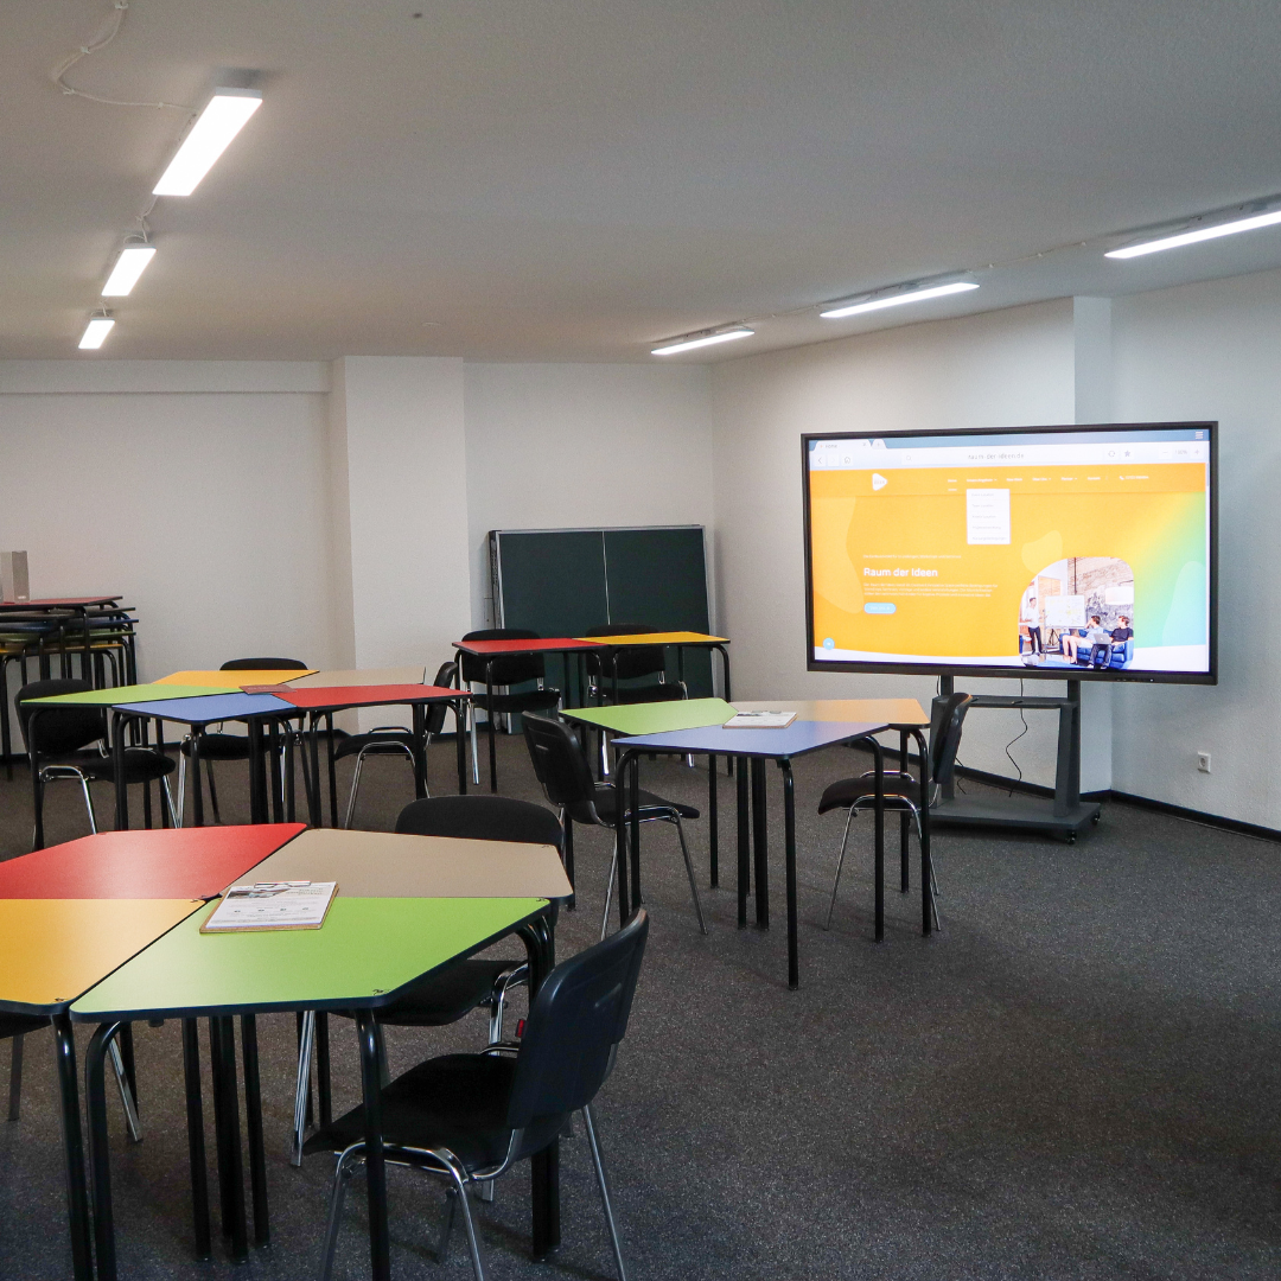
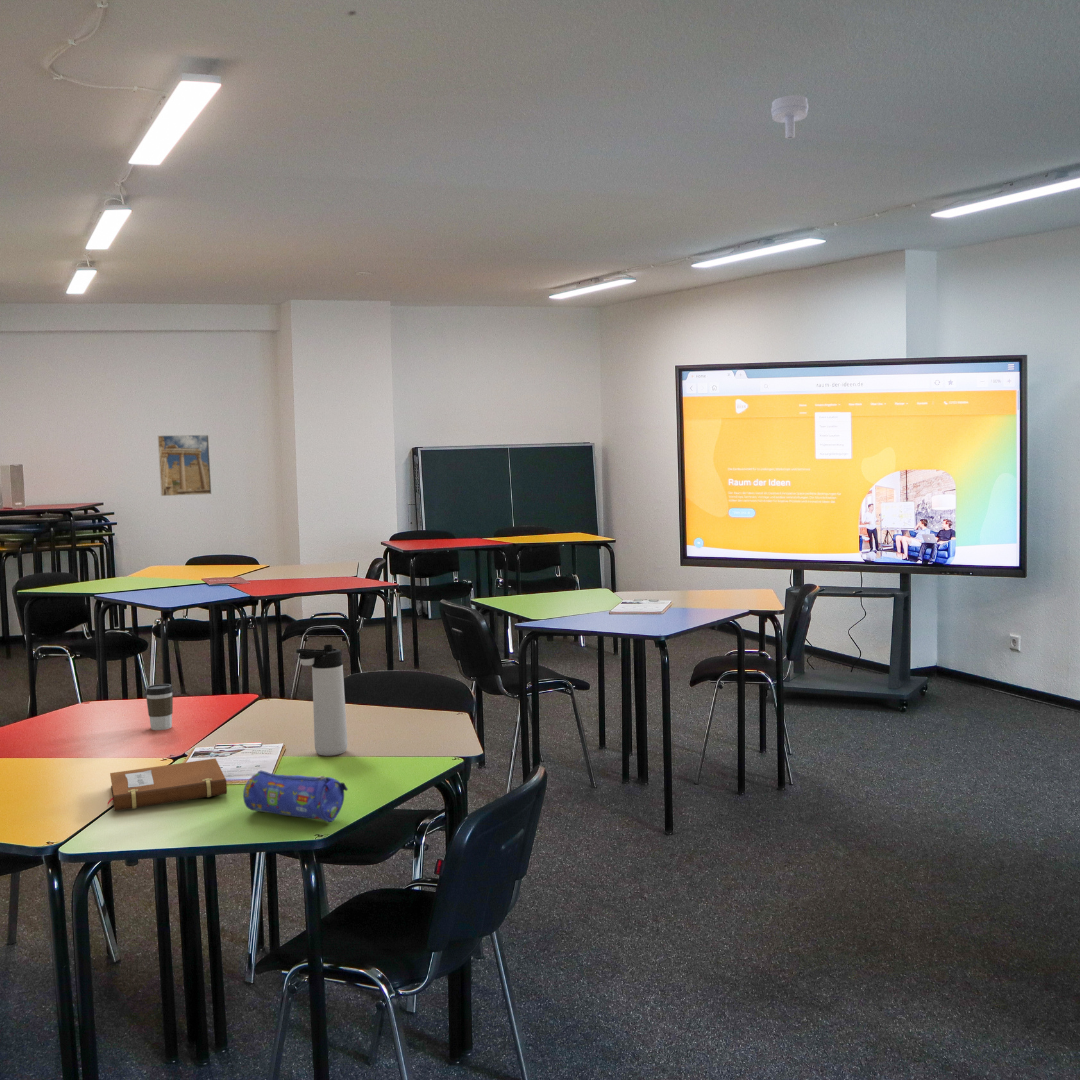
+ notebook [106,758,228,812]
+ coffee cup [144,683,174,731]
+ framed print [157,434,213,497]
+ thermos bottle [295,644,348,757]
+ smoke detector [770,94,809,140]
+ pencil case [242,770,349,823]
